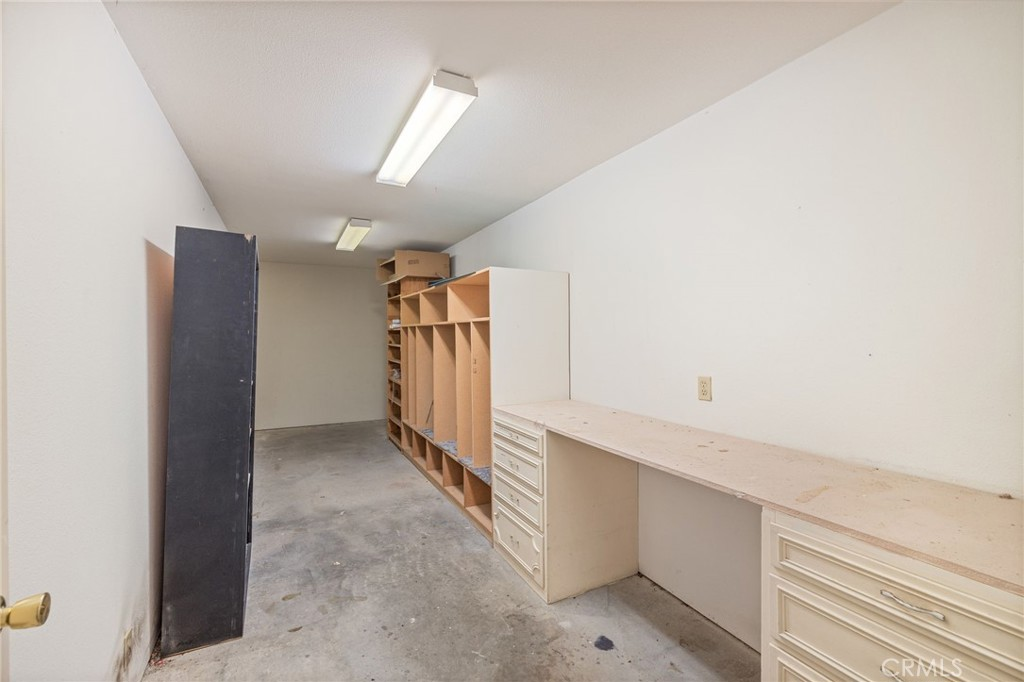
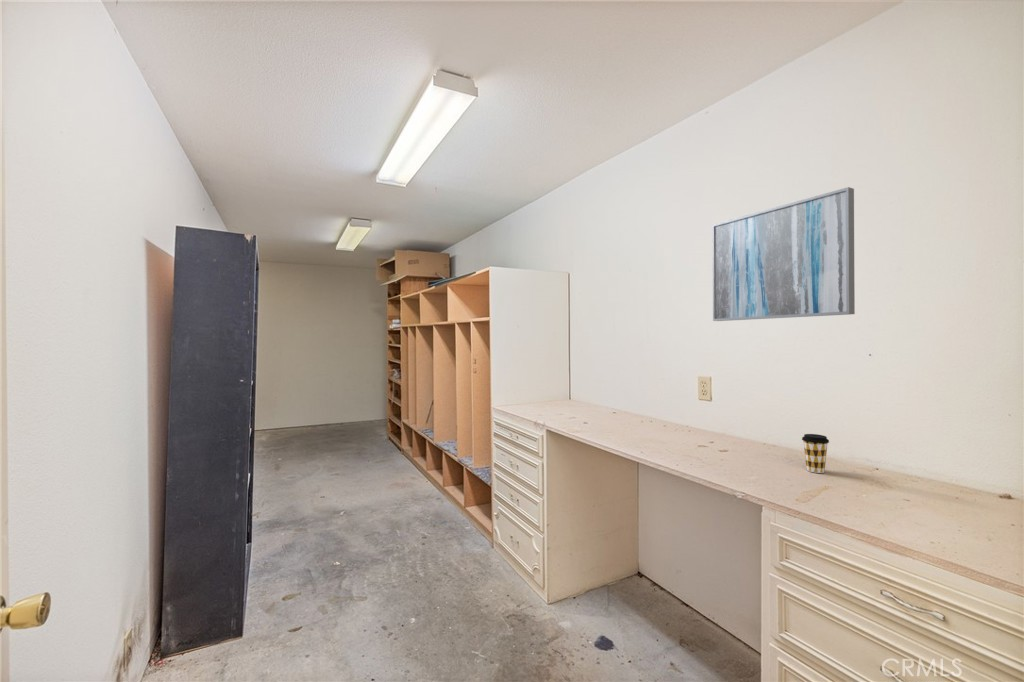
+ coffee cup [801,433,830,474]
+ wall art [712,186,856,322]
